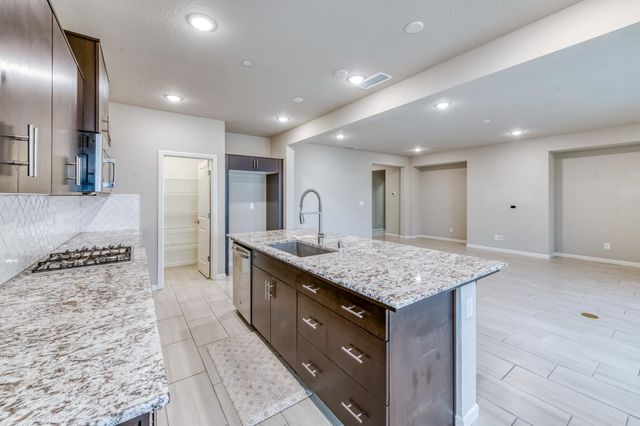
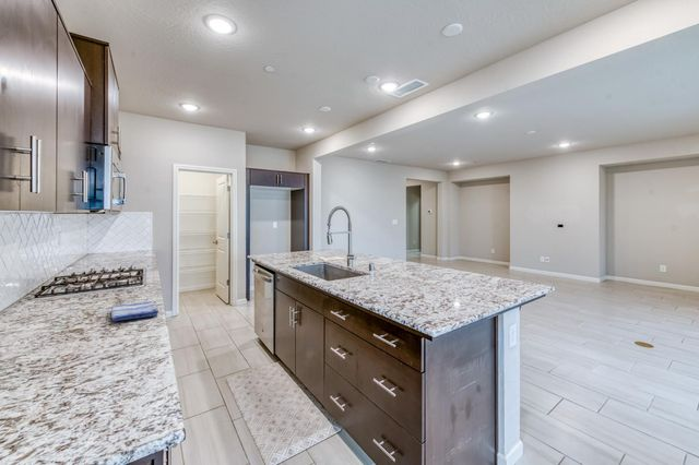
+ dish towel [110,300,159,322]
